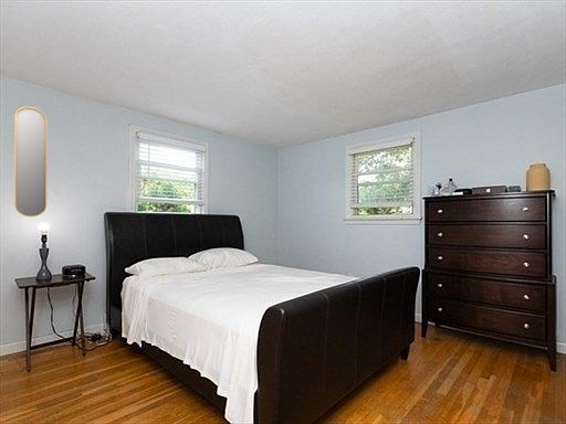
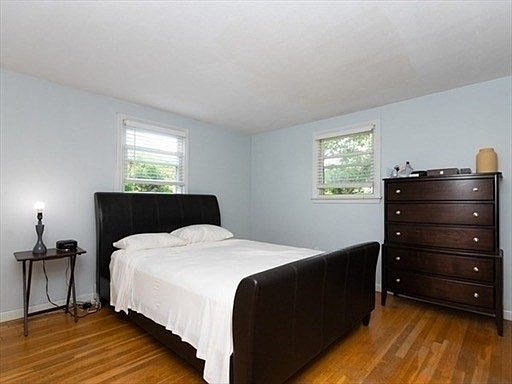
- home mirror [13,106,48,218]
